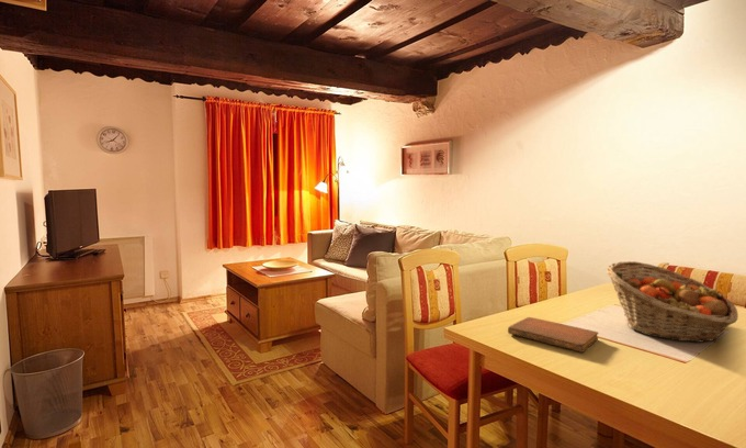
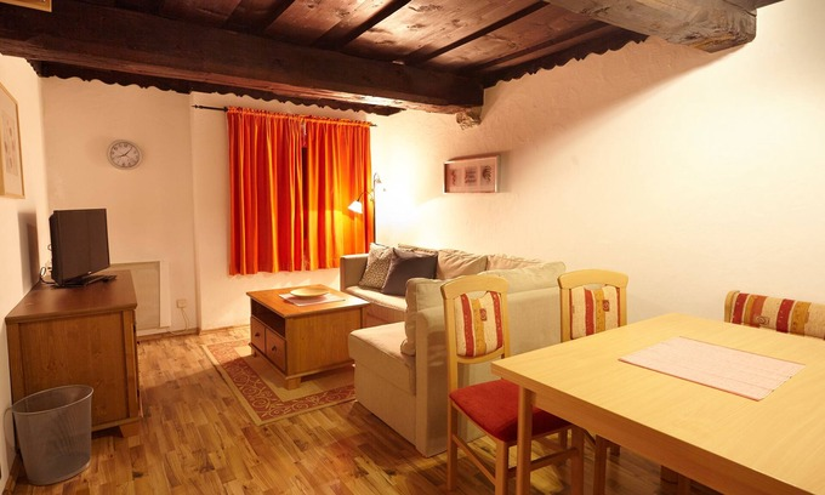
- fruit basket [606,260,739,344]
- notebook [507,316,599,354]
